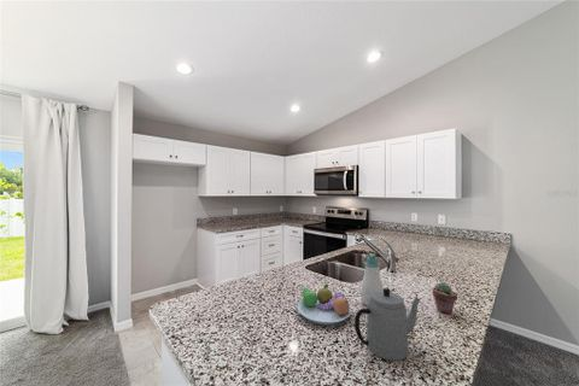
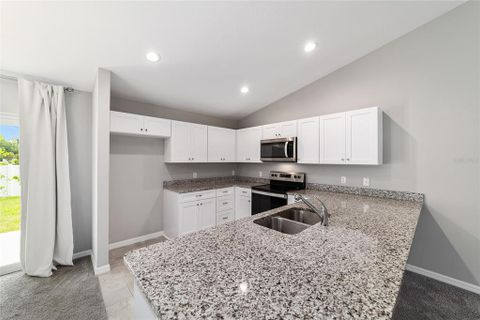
- fruit bowl [296,283,352,326]
- potted succulent [431,281,458,315]
- teapot [353,287,421,362]
- soap bottle [361,252,384,306]
